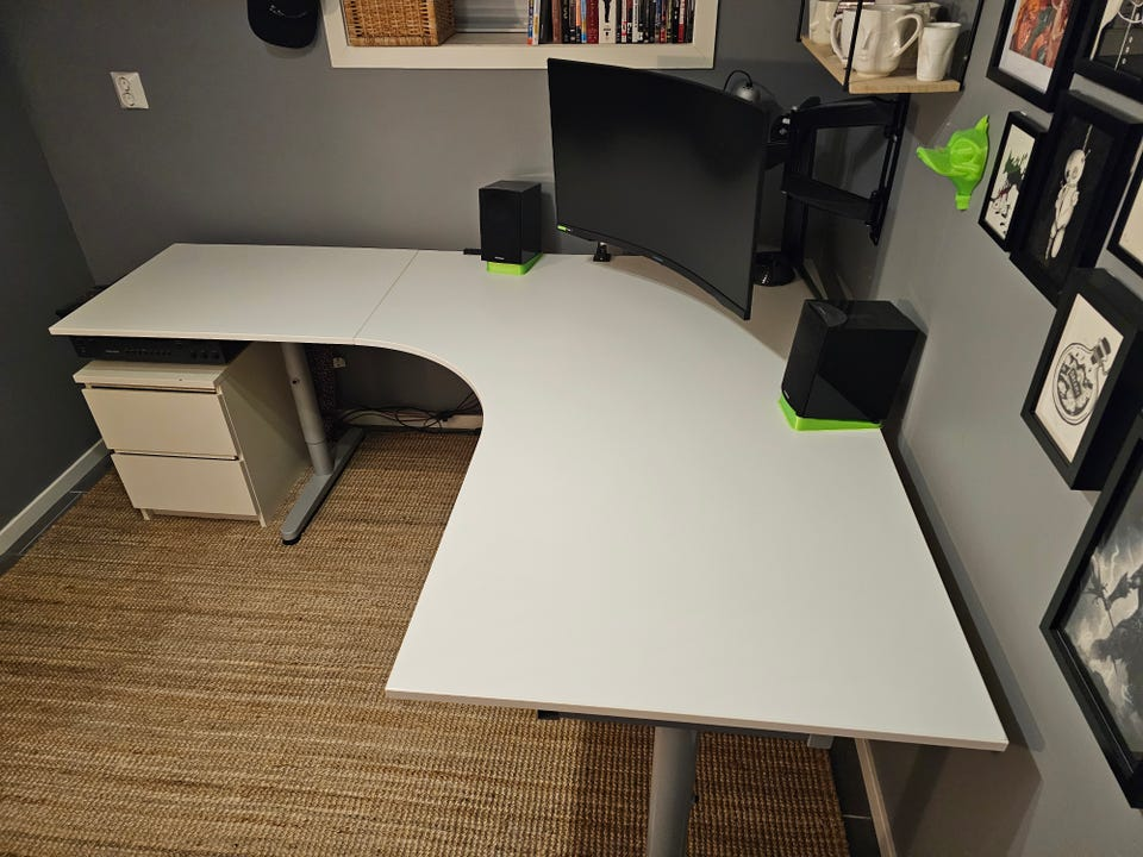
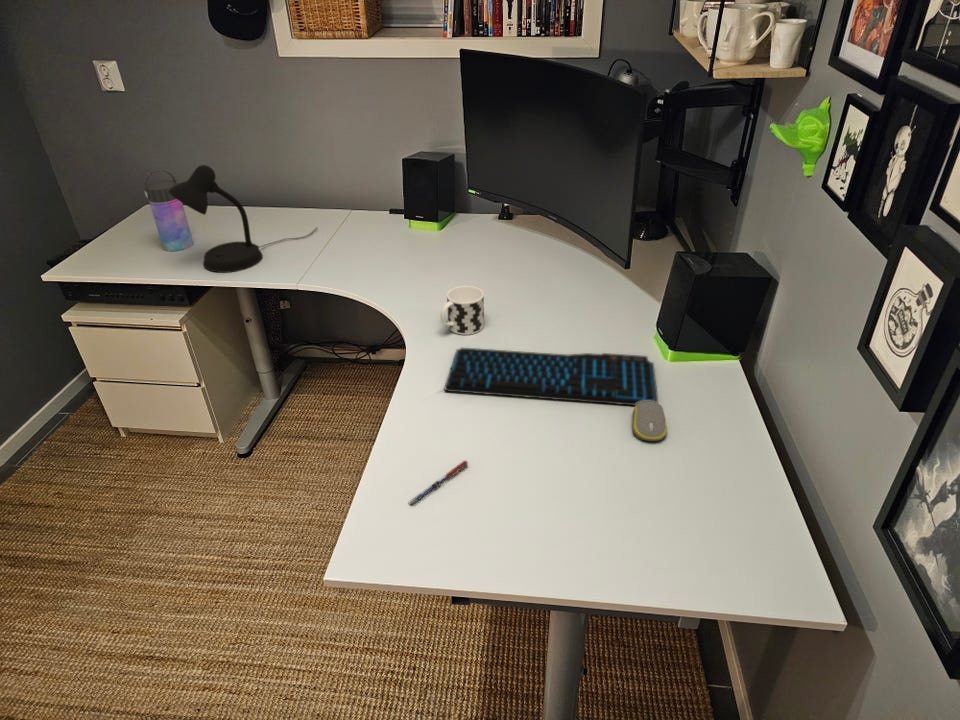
+ water bottle [143,168,194,252]
+ keyboard [444,347,659,407]
+ pen [408,459,469,507]
+ computer mouse [632,401,668,442]
+ cup [439,285,485,336]
+ desk lamp [168,164,319,274]
